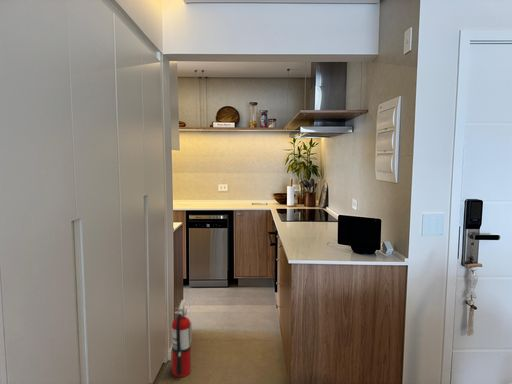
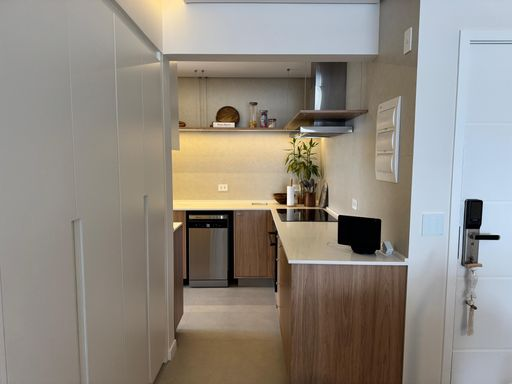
- fire extinguisher [171,299,193,378]
